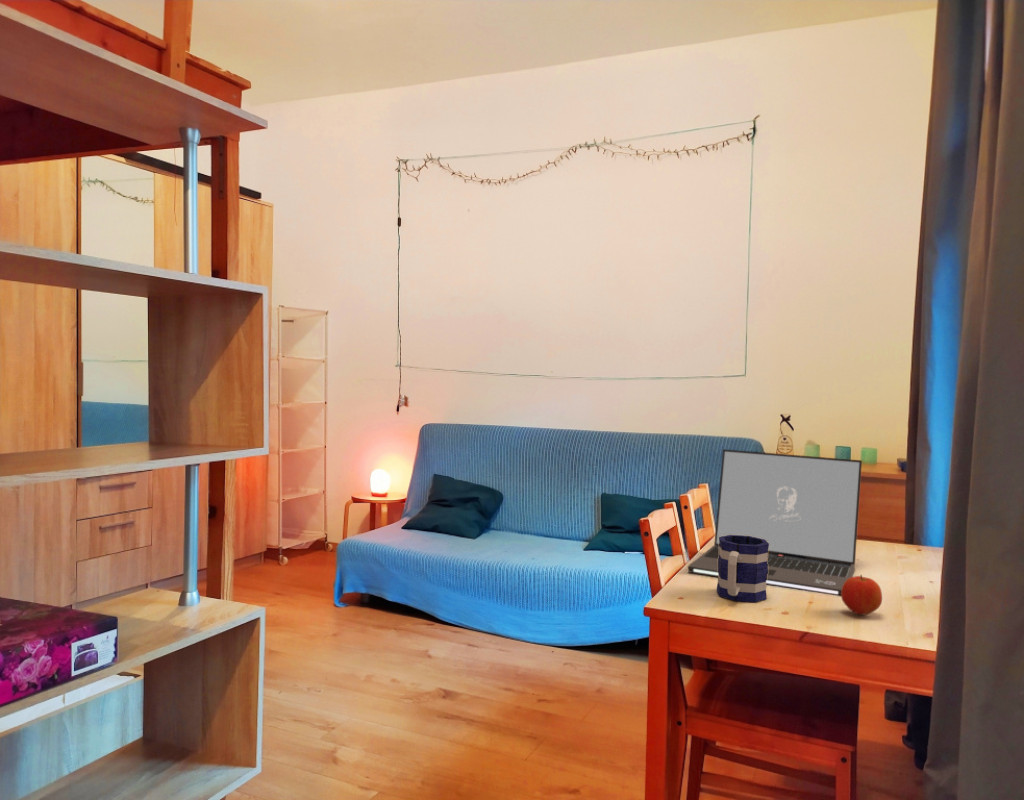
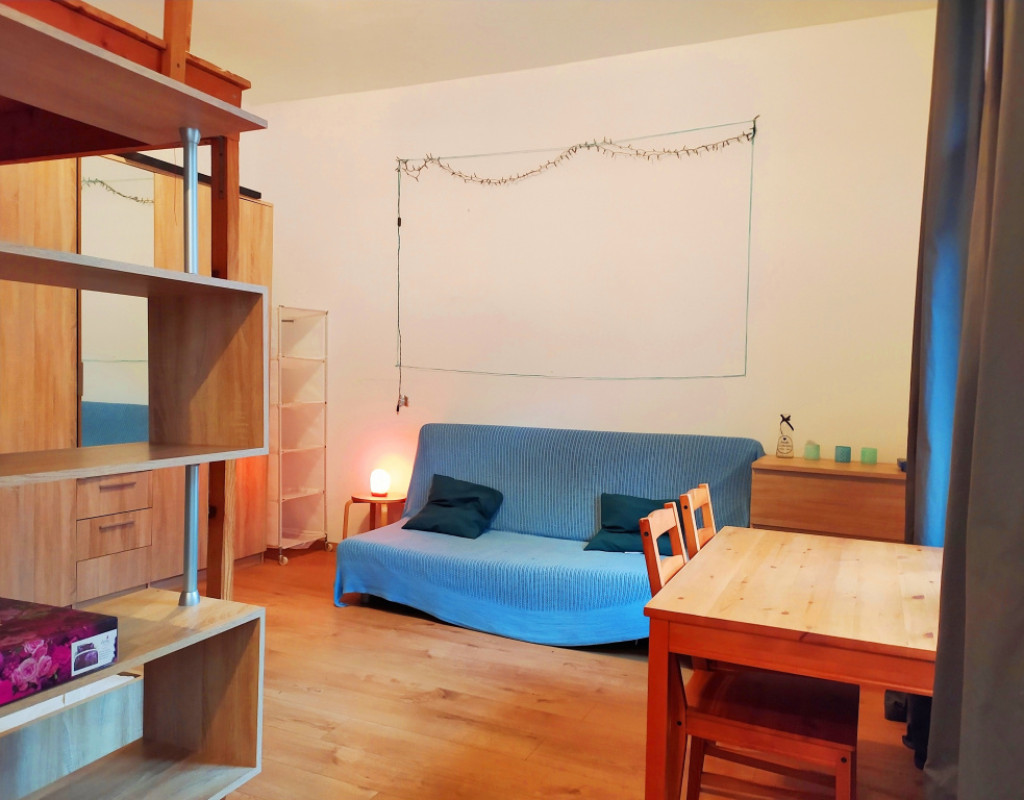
- laptop [687,448,863,597]
- mug [715,535,769,603]
- apple [840,574,883,616]
